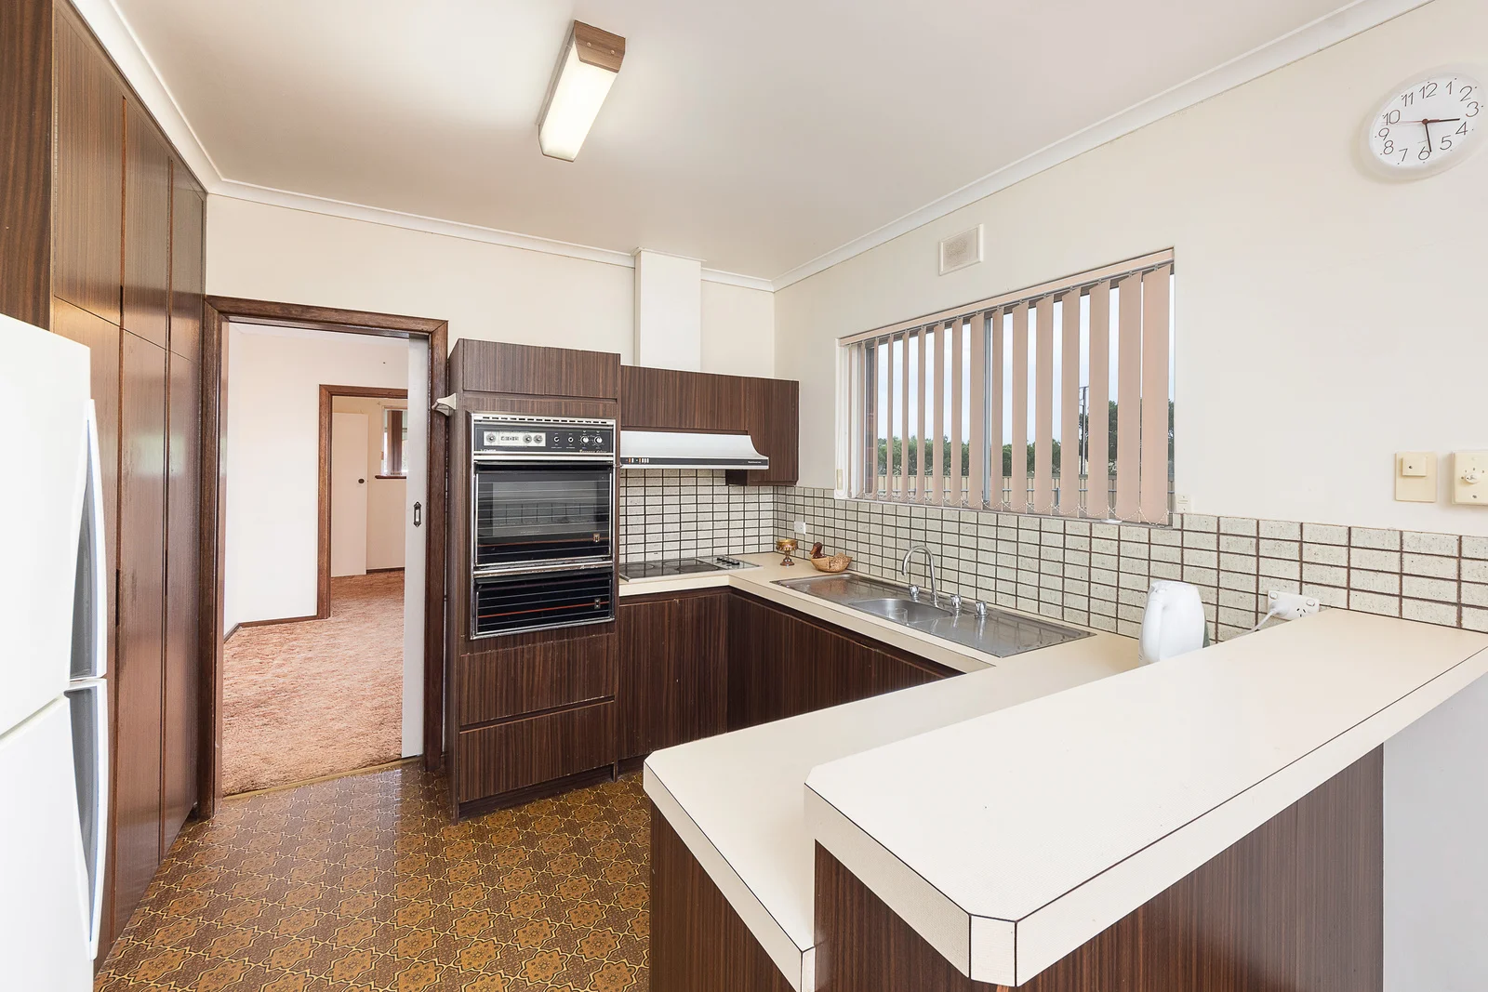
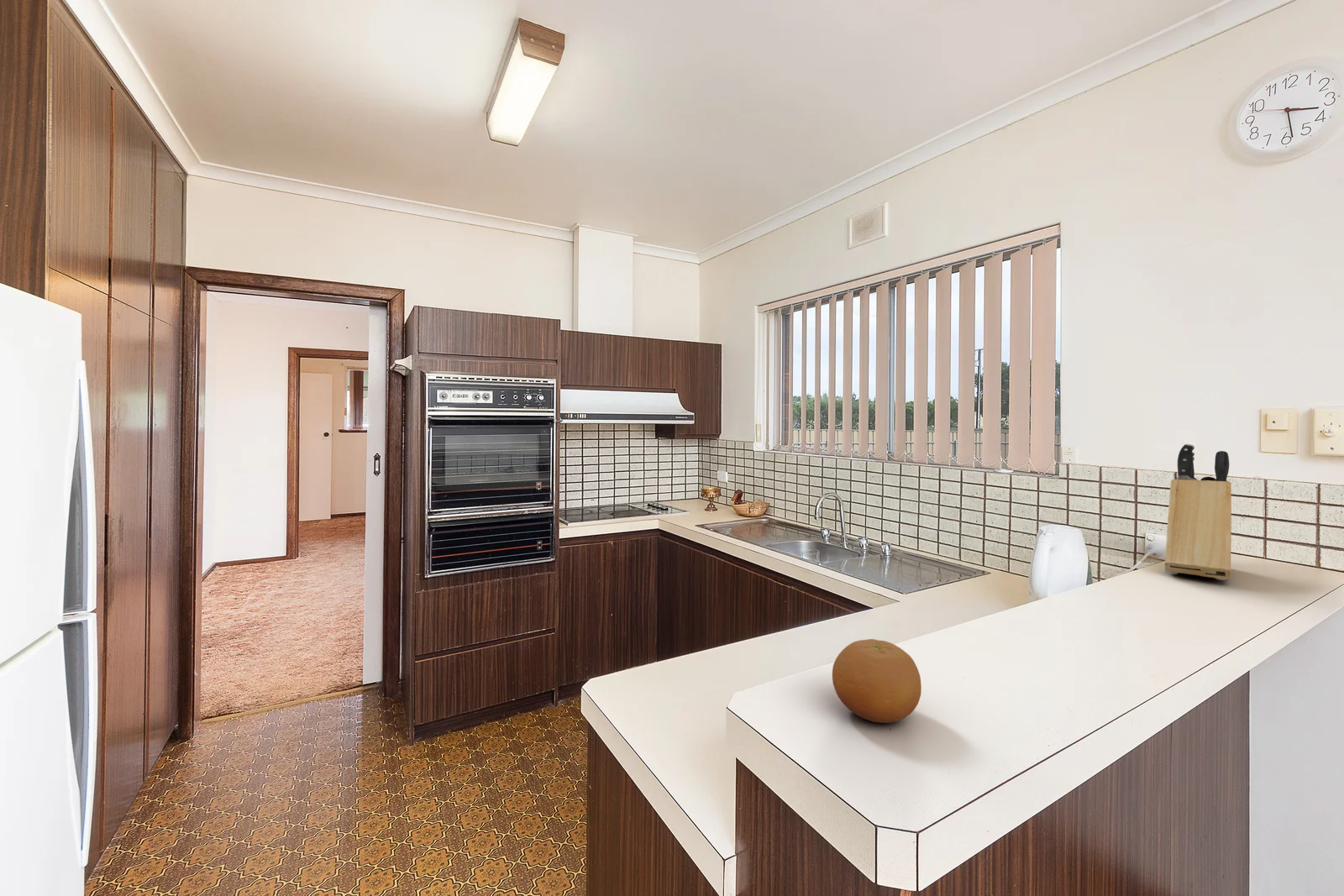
+ knife block [1164,443,1232,581]
+ fruit [832,638,922,724]
